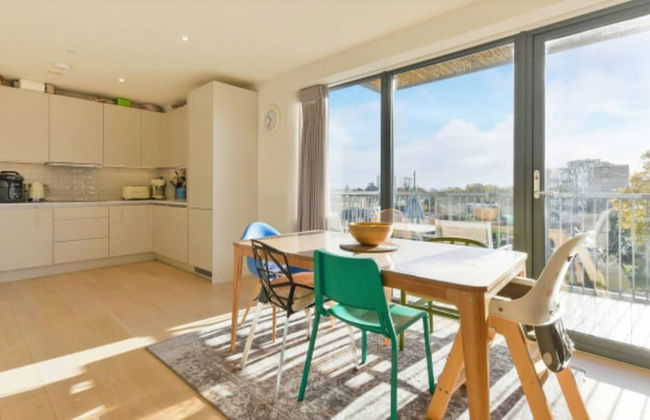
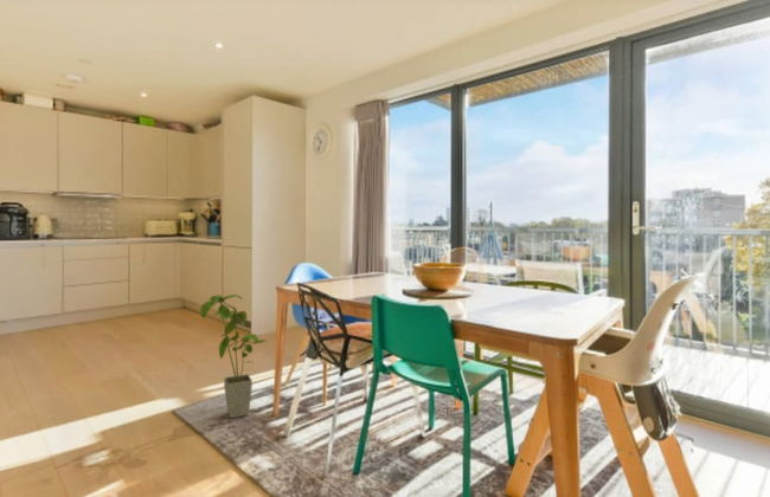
+ house plant [199,293,269,419]
